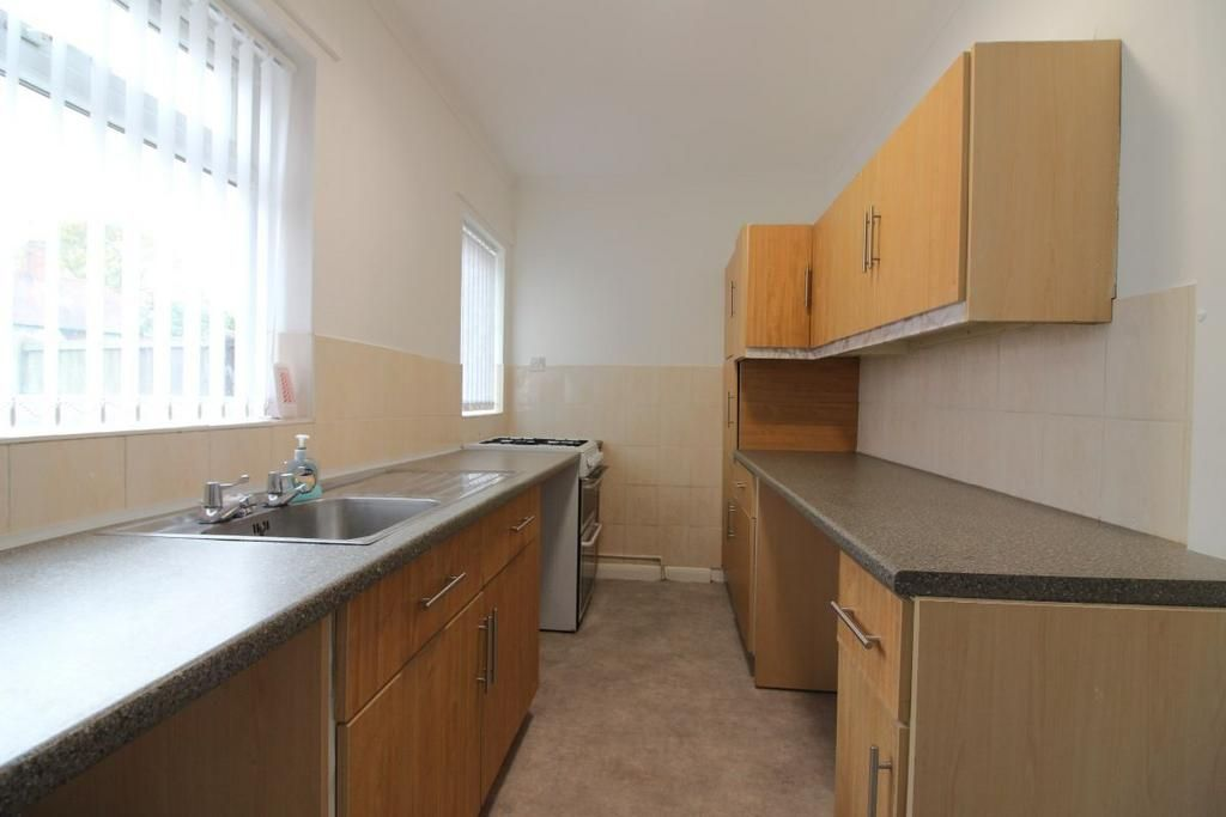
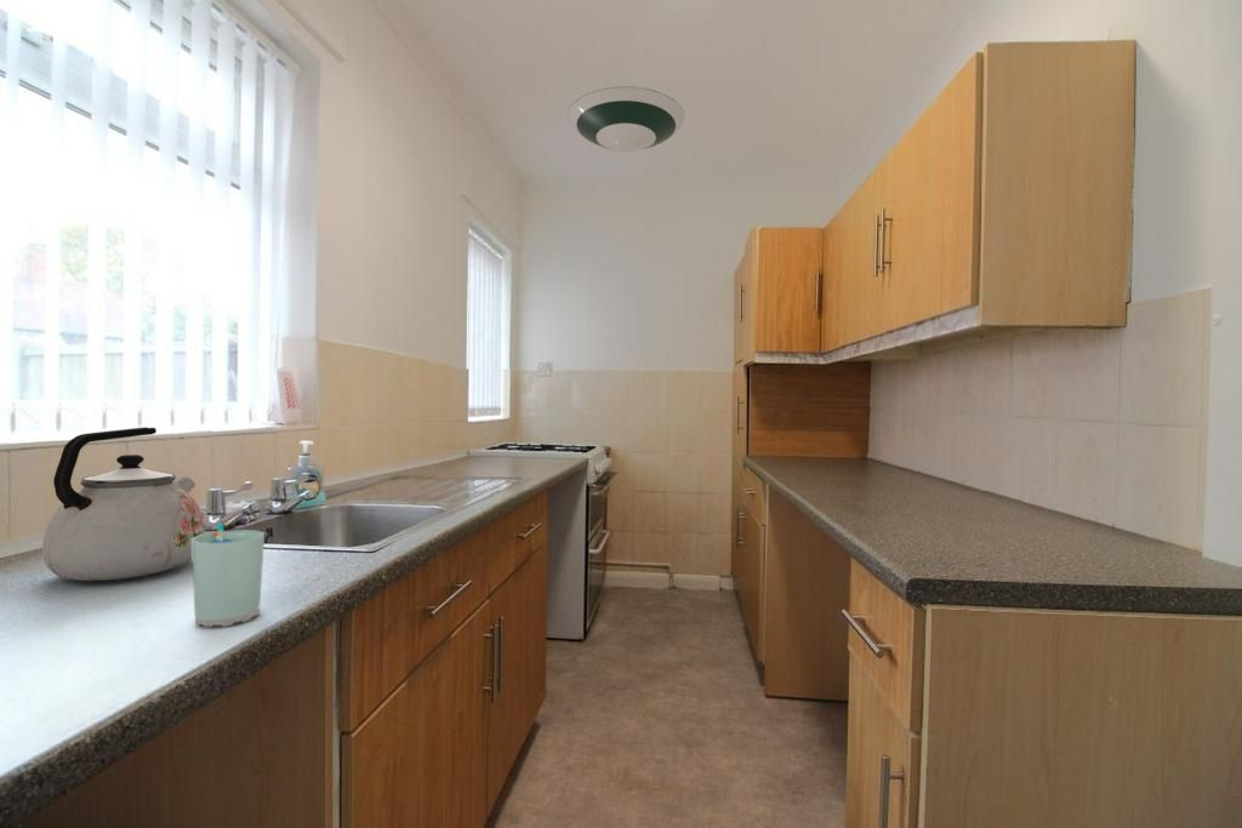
+ cup [192,523,266,628]
+ kettle [41,427,206,582]
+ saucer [566,85,686,153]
